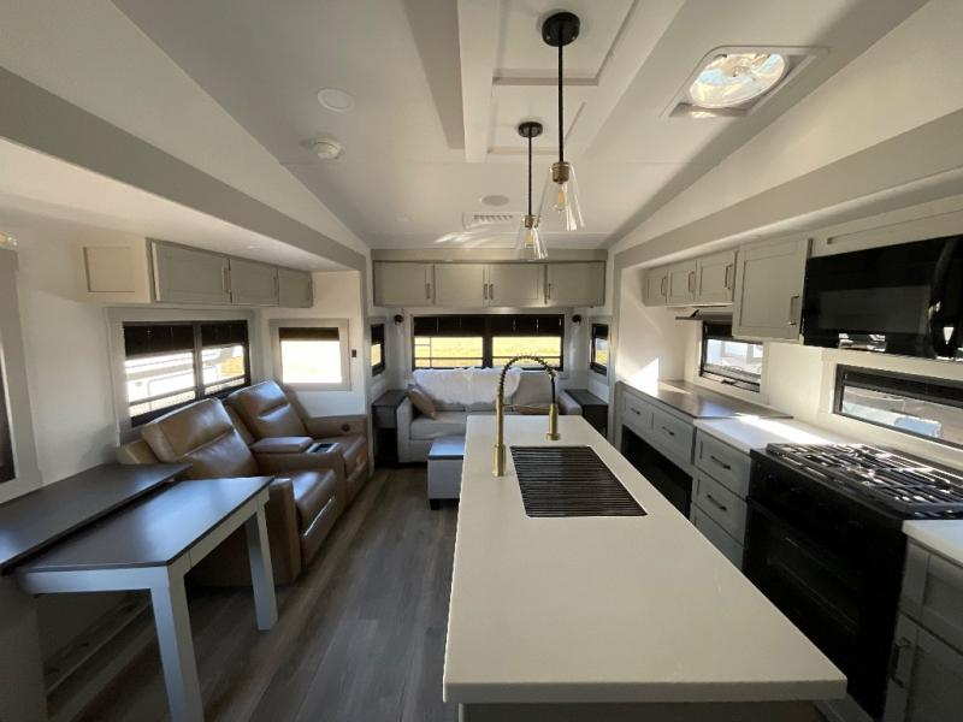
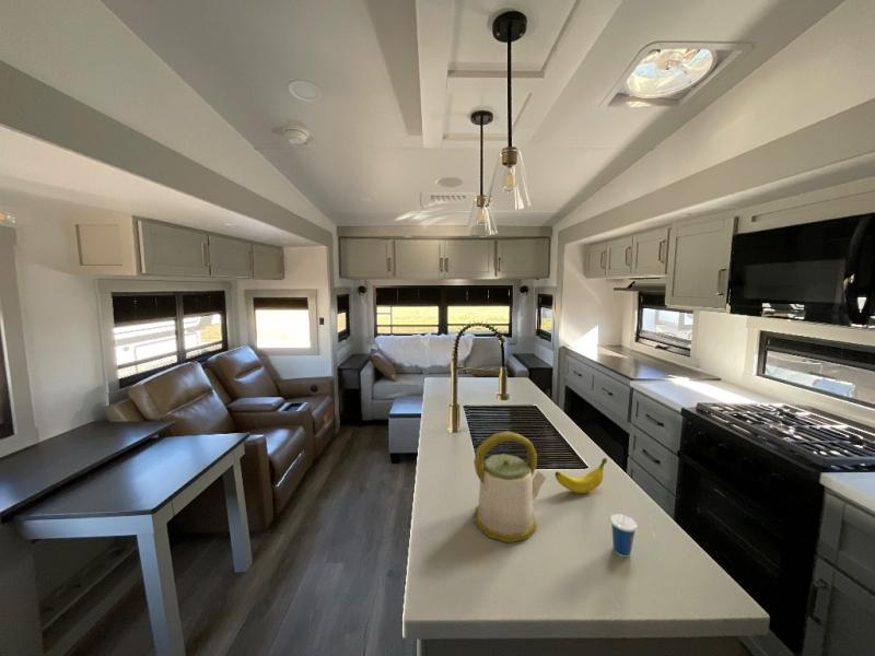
+ cup [609,507,639,558]
+ kettle [472,431,547,543]
+ banana [553,457,608,494]
